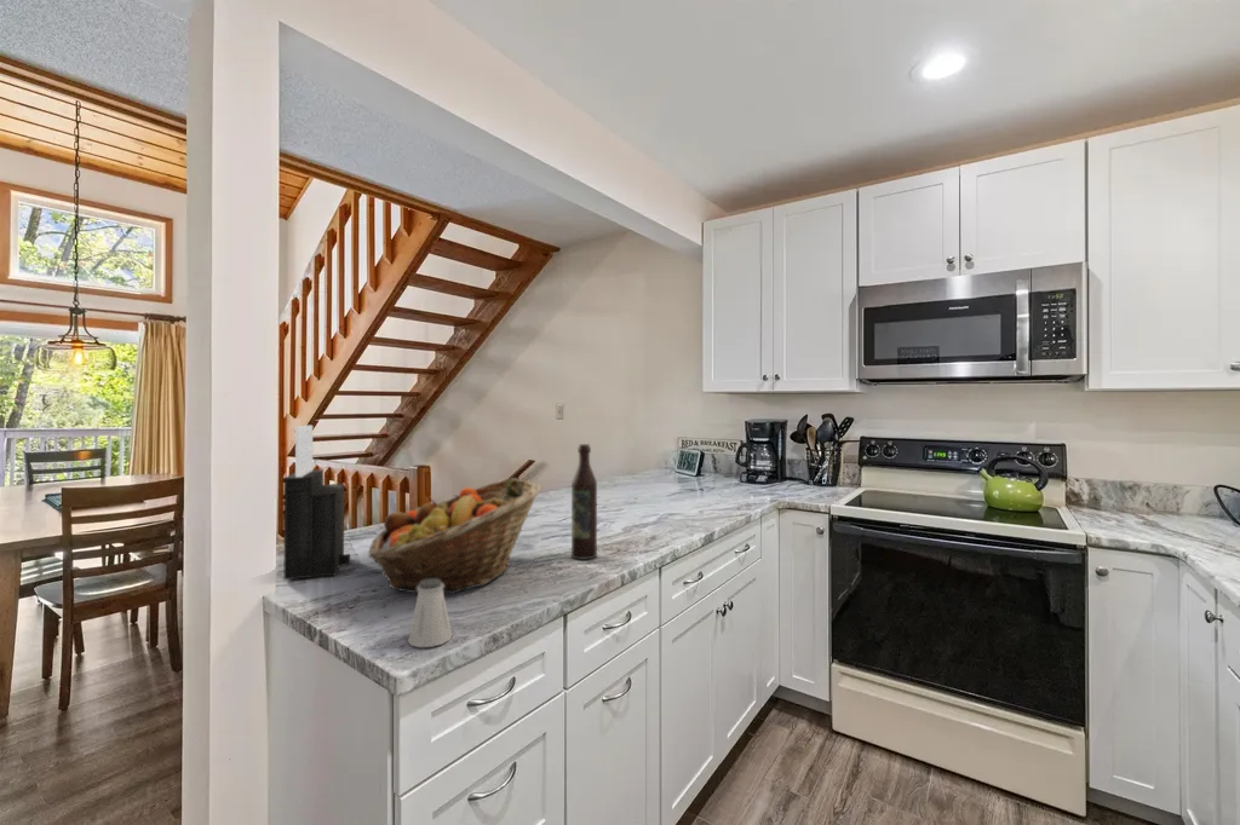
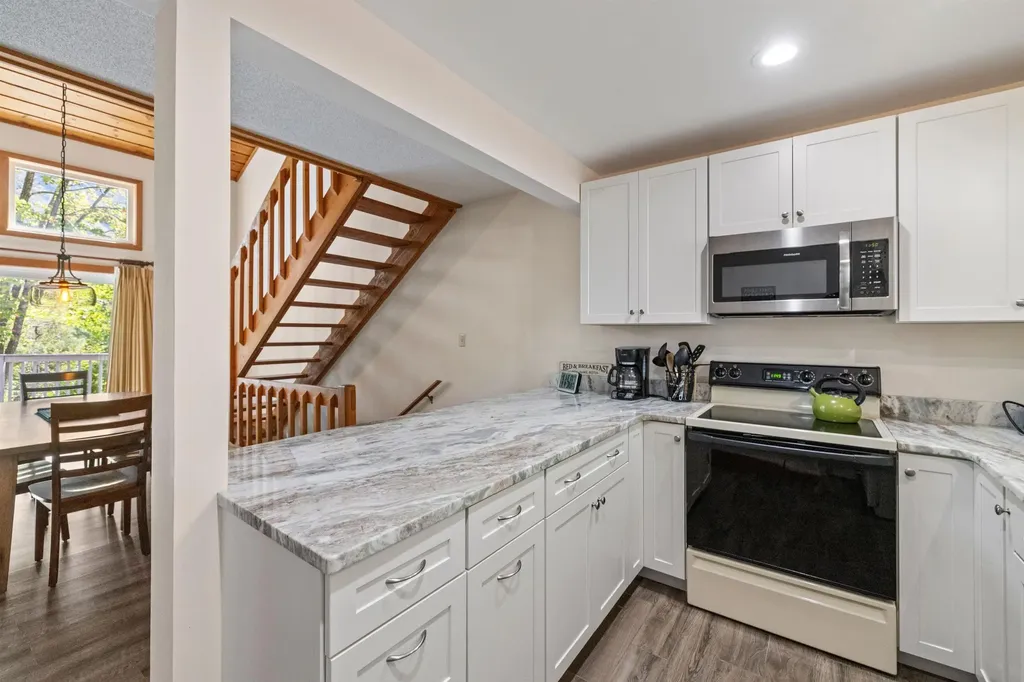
- knife block [283,425,351,581]
- saltshaker [407,579,453,648]
- fruit basket [367,477,544,595]
- wine bottle [570,443,598,560]
